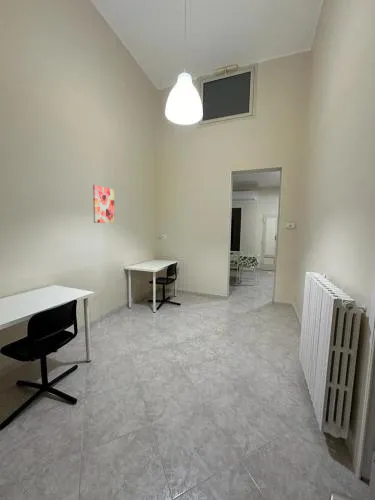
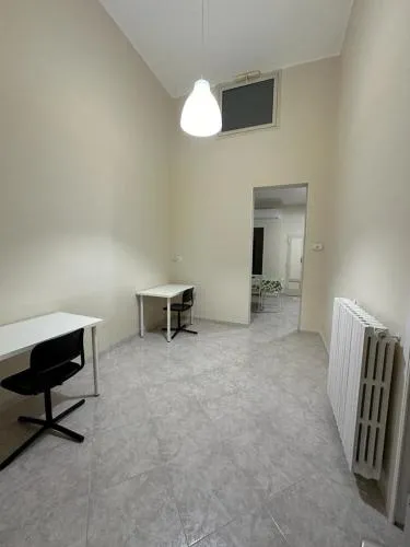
- wall art [92,184,116,224]
